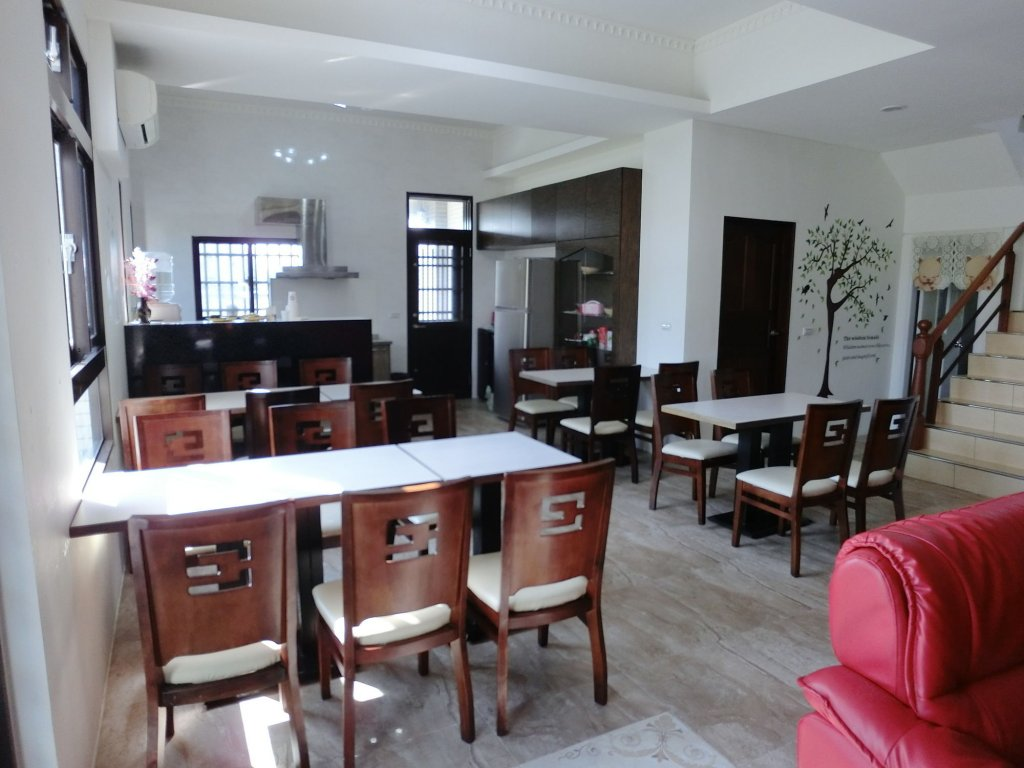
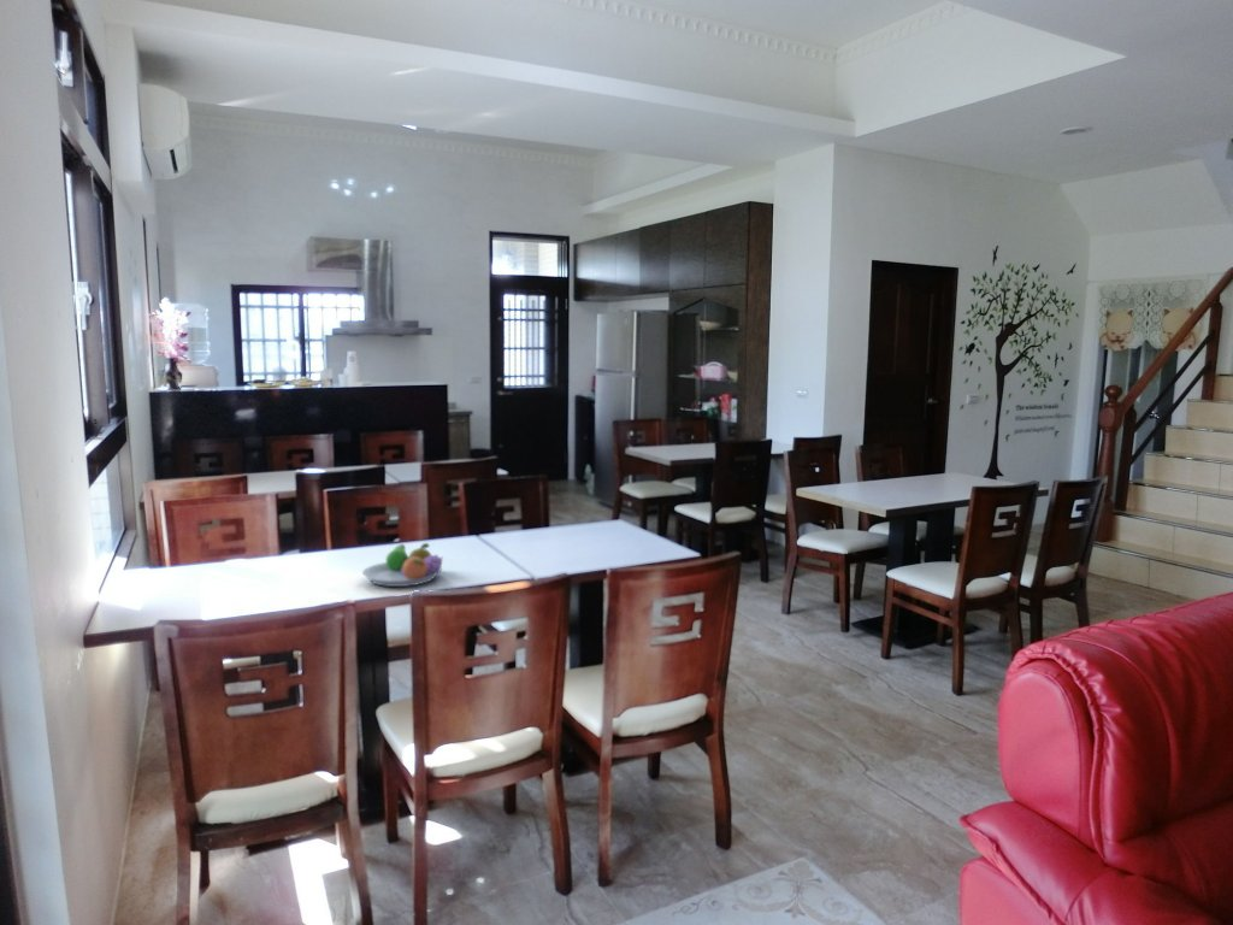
+ fruit bowl [361,542,444,588]
